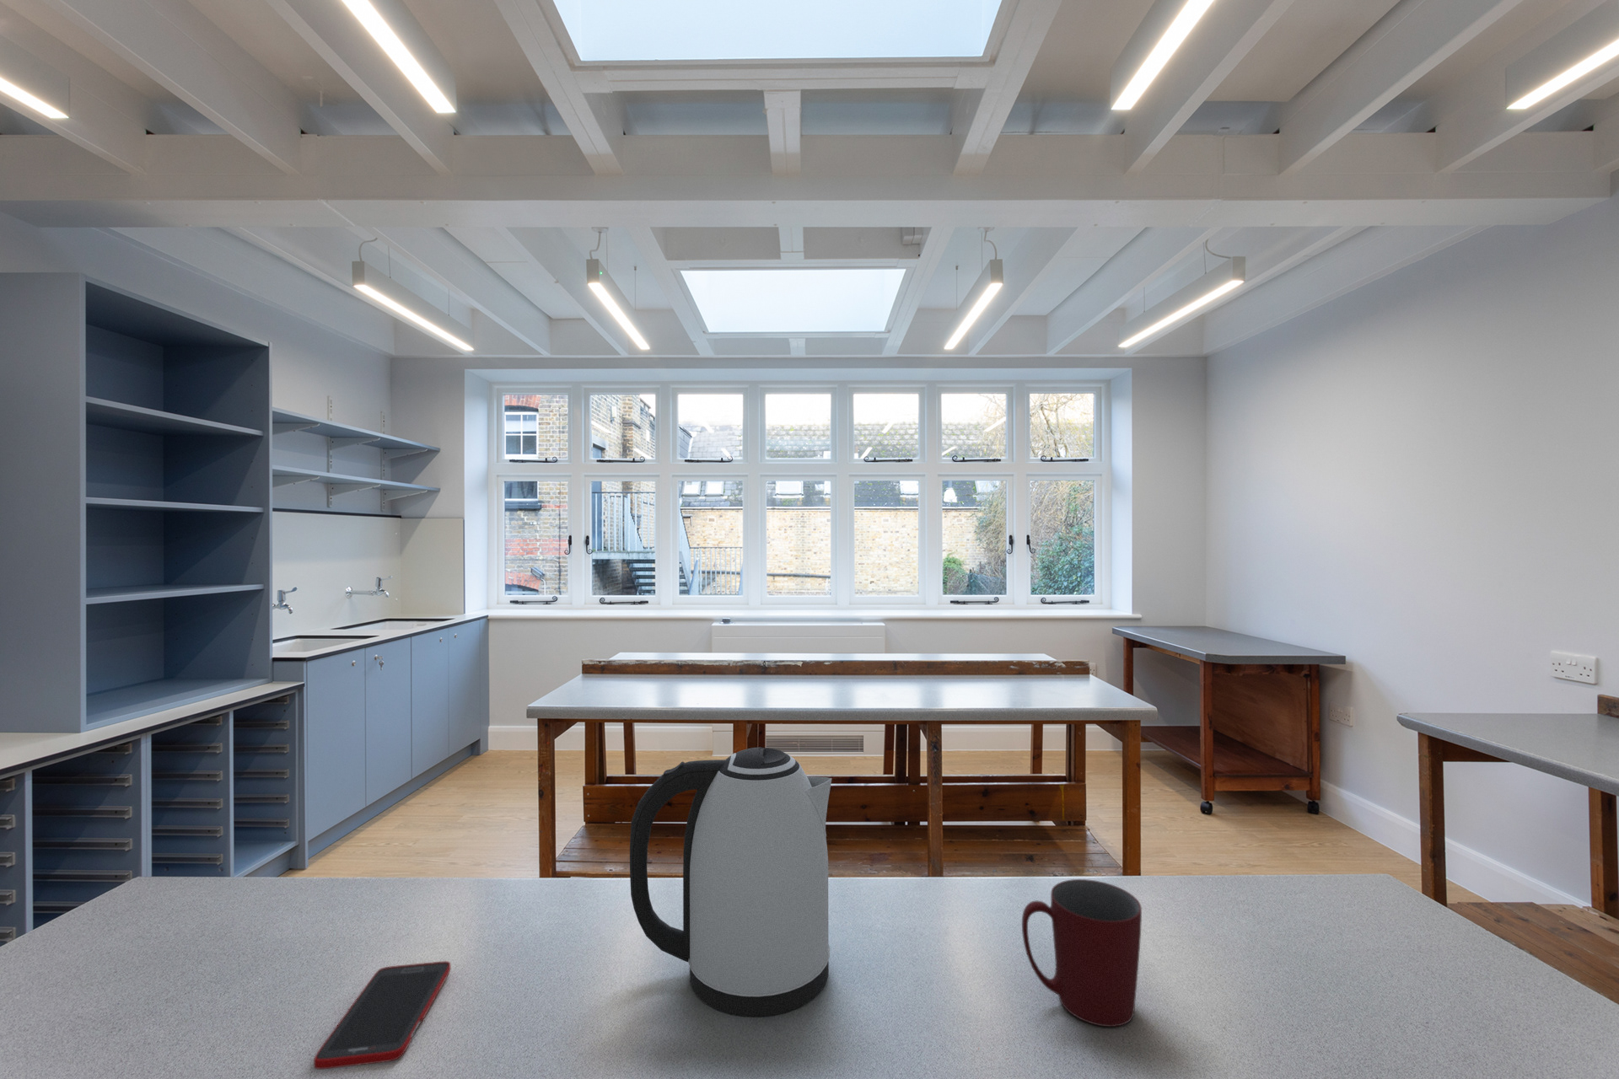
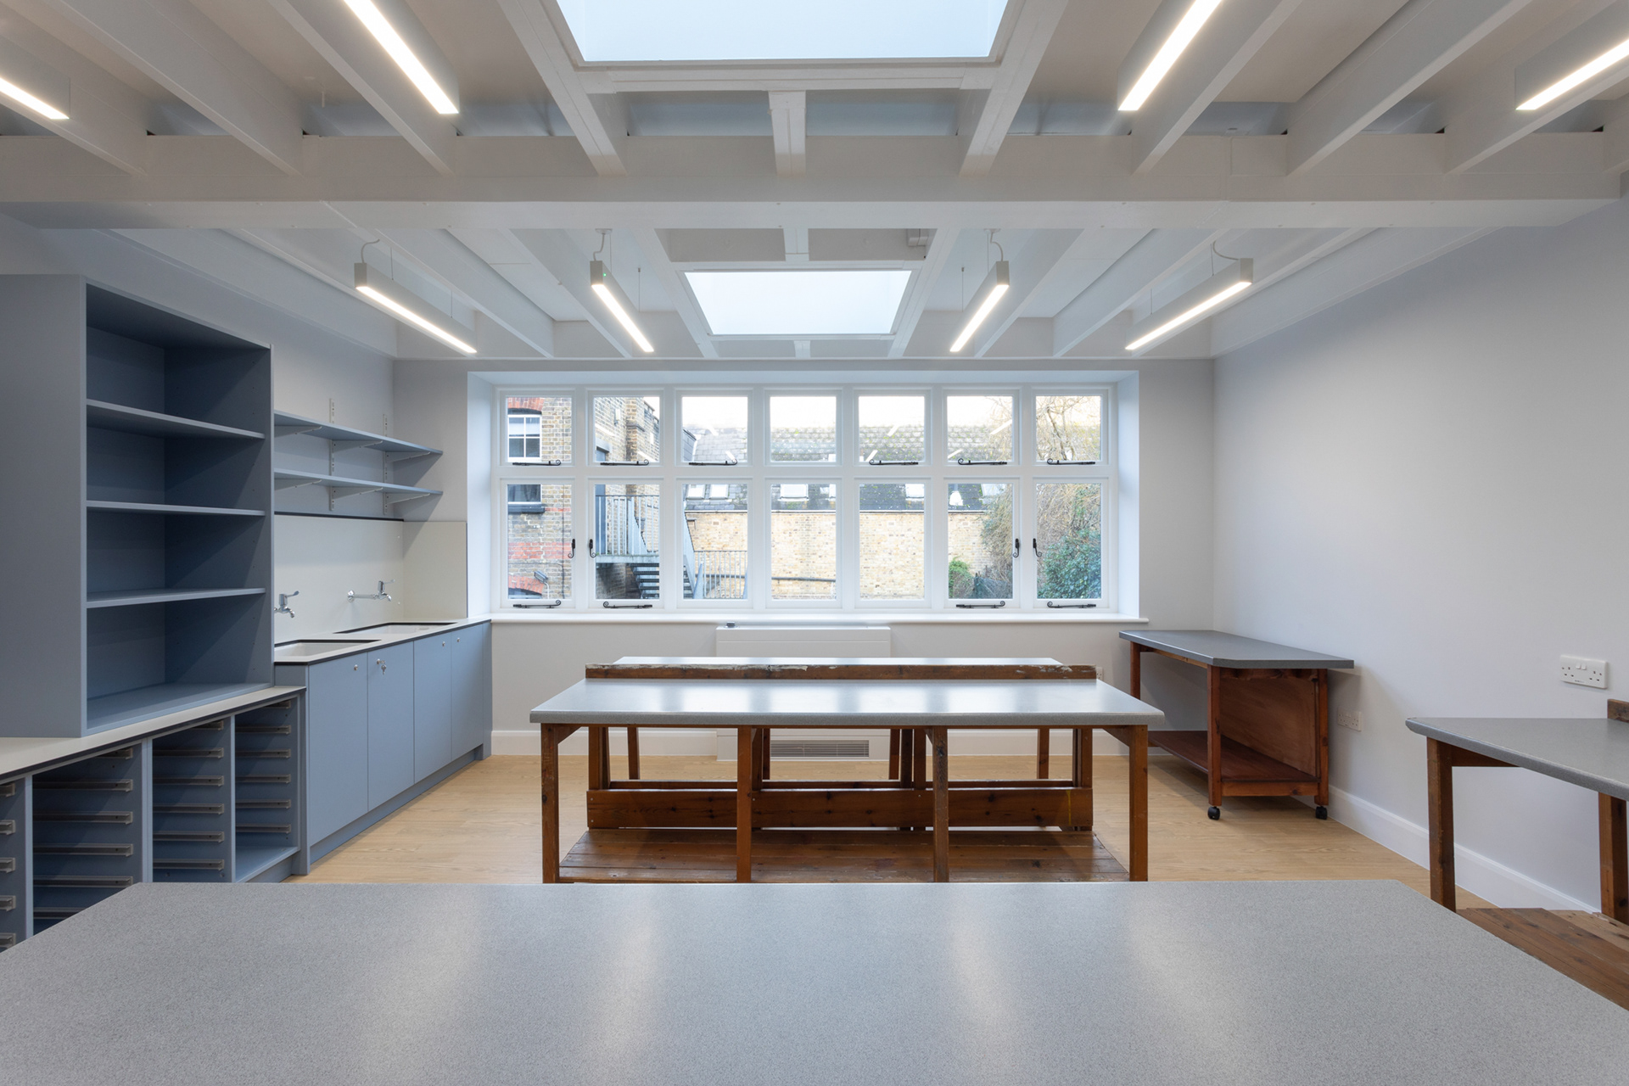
- kettle [629,745,832,1018]
- cell phone [313,960,452,1071]
- mug [1022,878,1143,1027]
